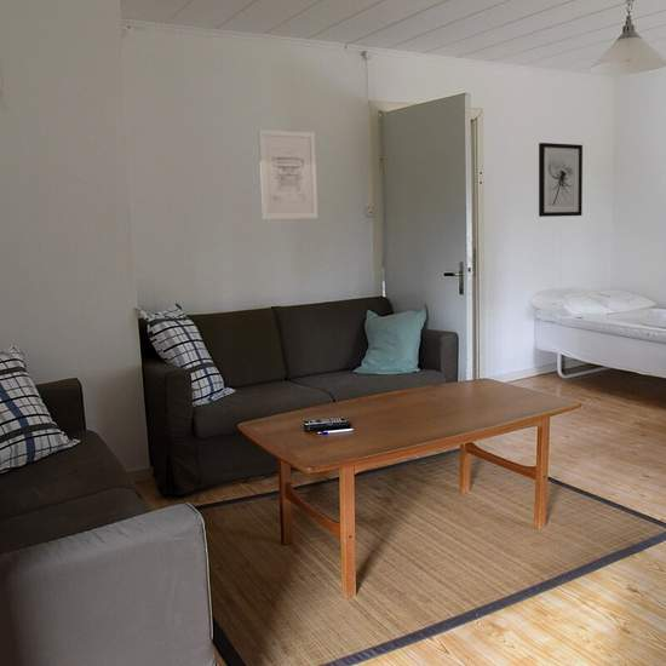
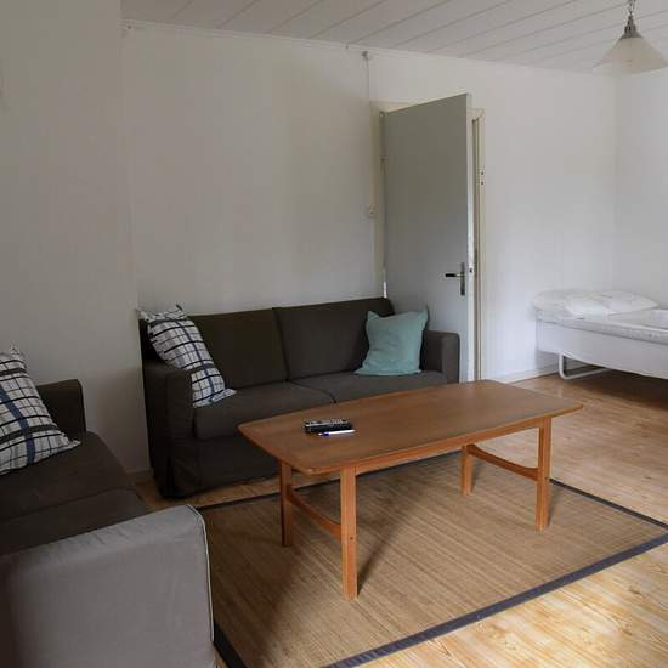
- wall art [538,142,584,218]
- wall art [257,128,318,220]
